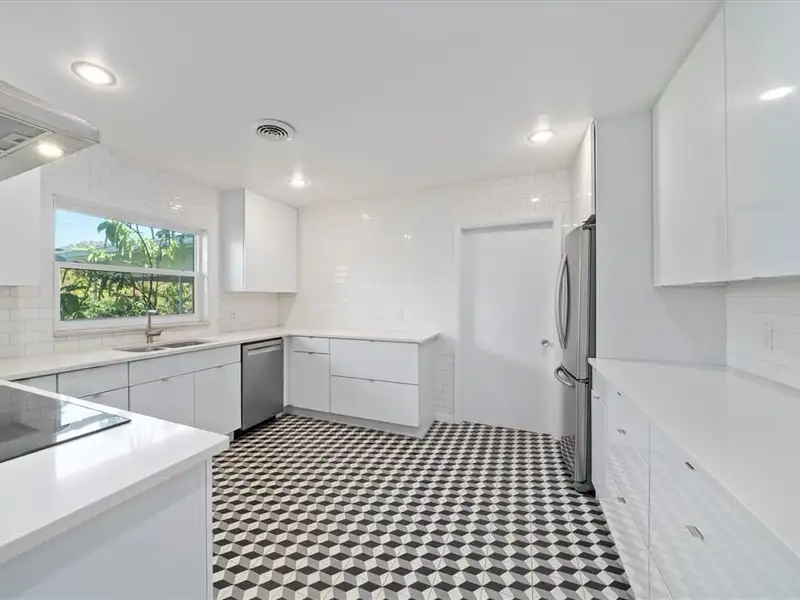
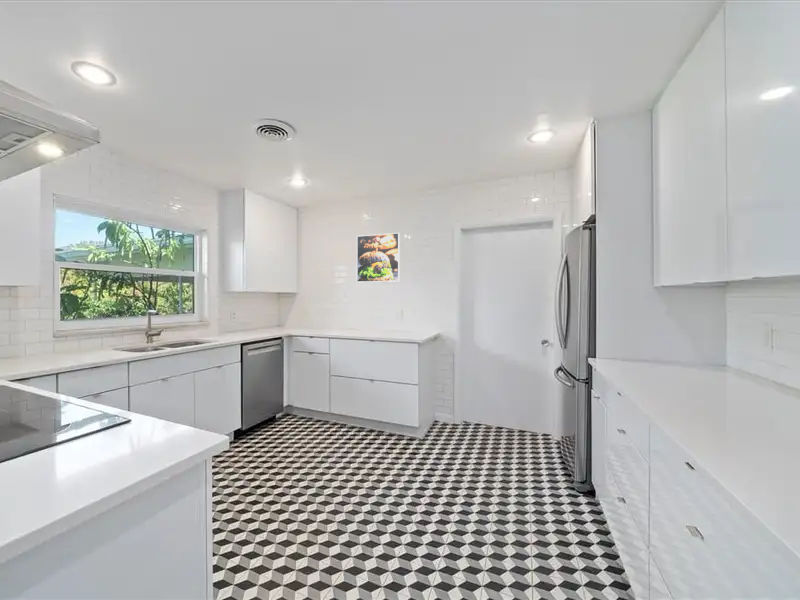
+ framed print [356,232,401,283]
